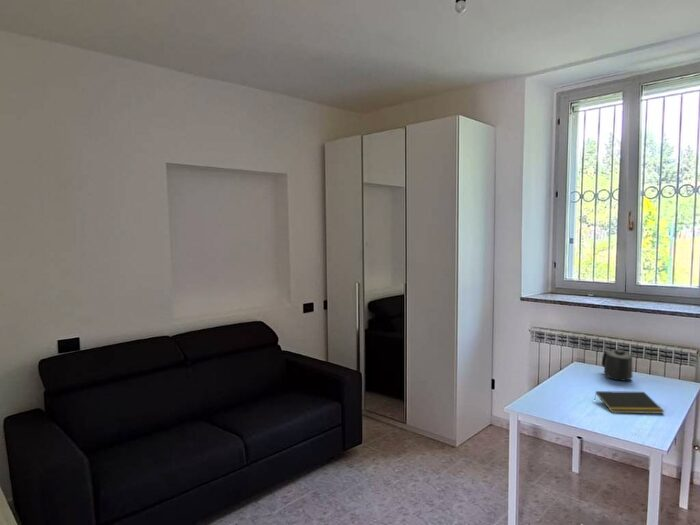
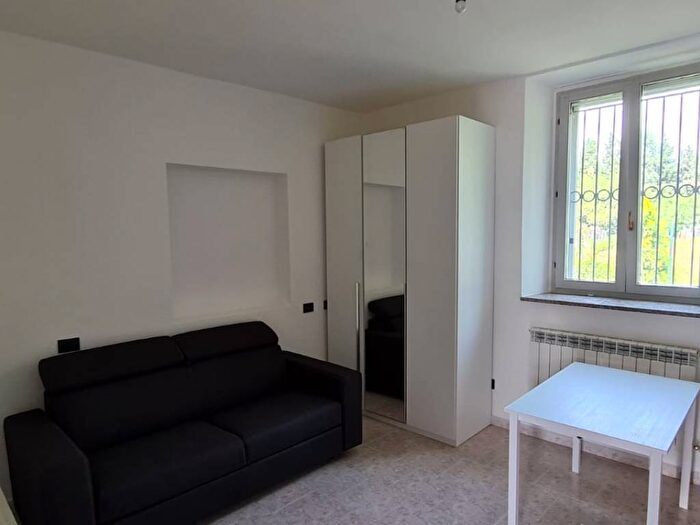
- notepad [594,390,665,415]
- mug [601,348,634,382]
